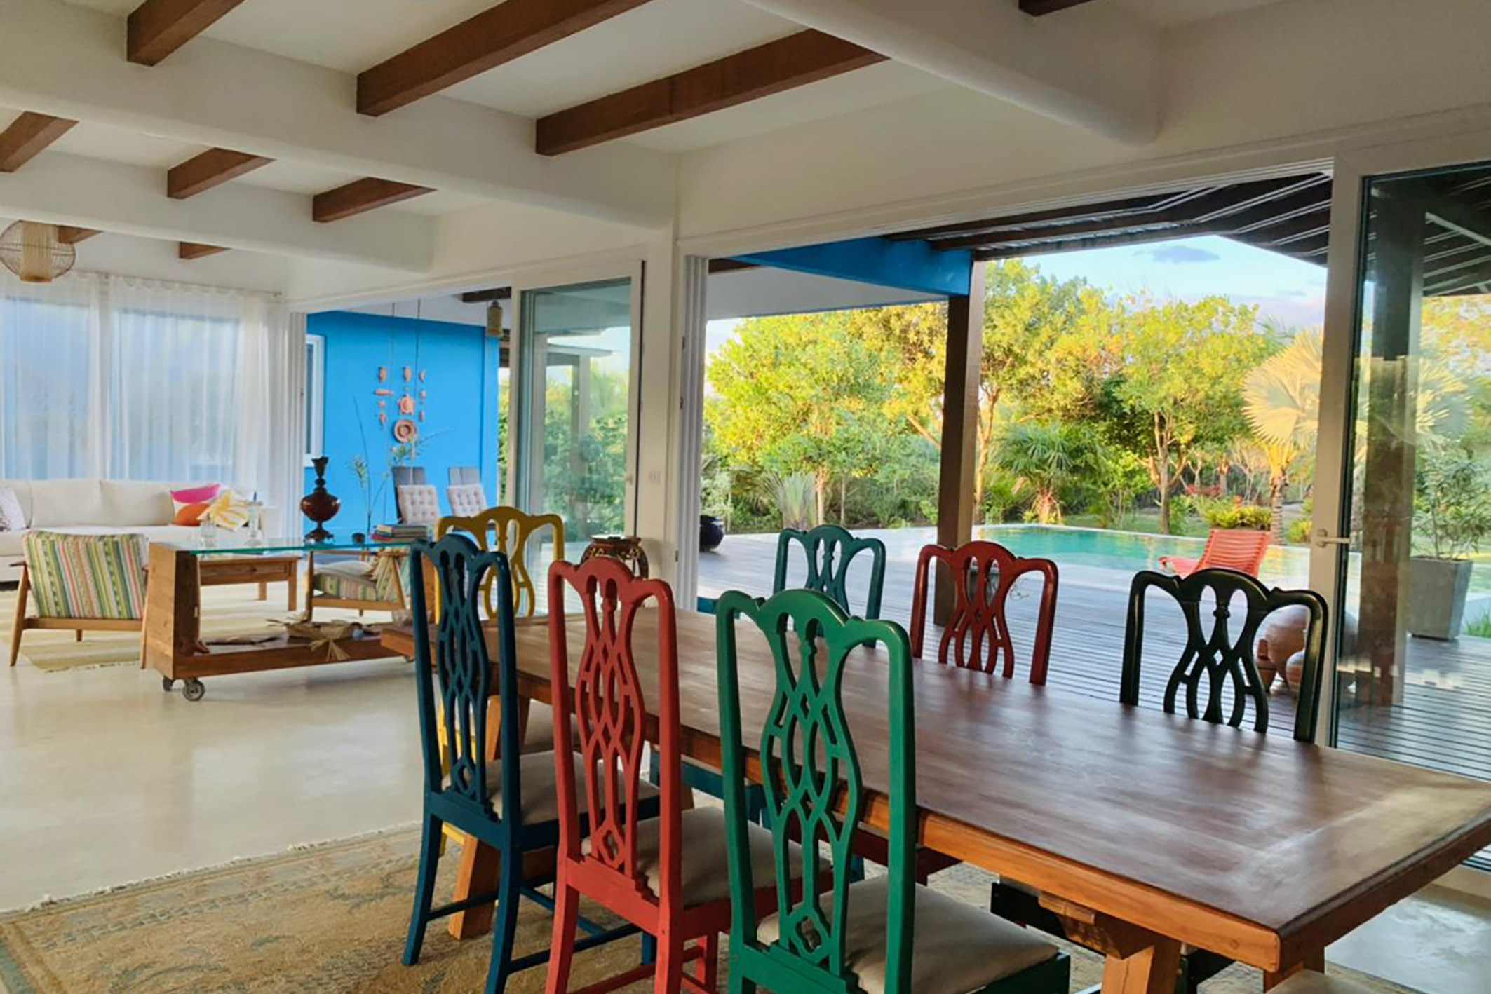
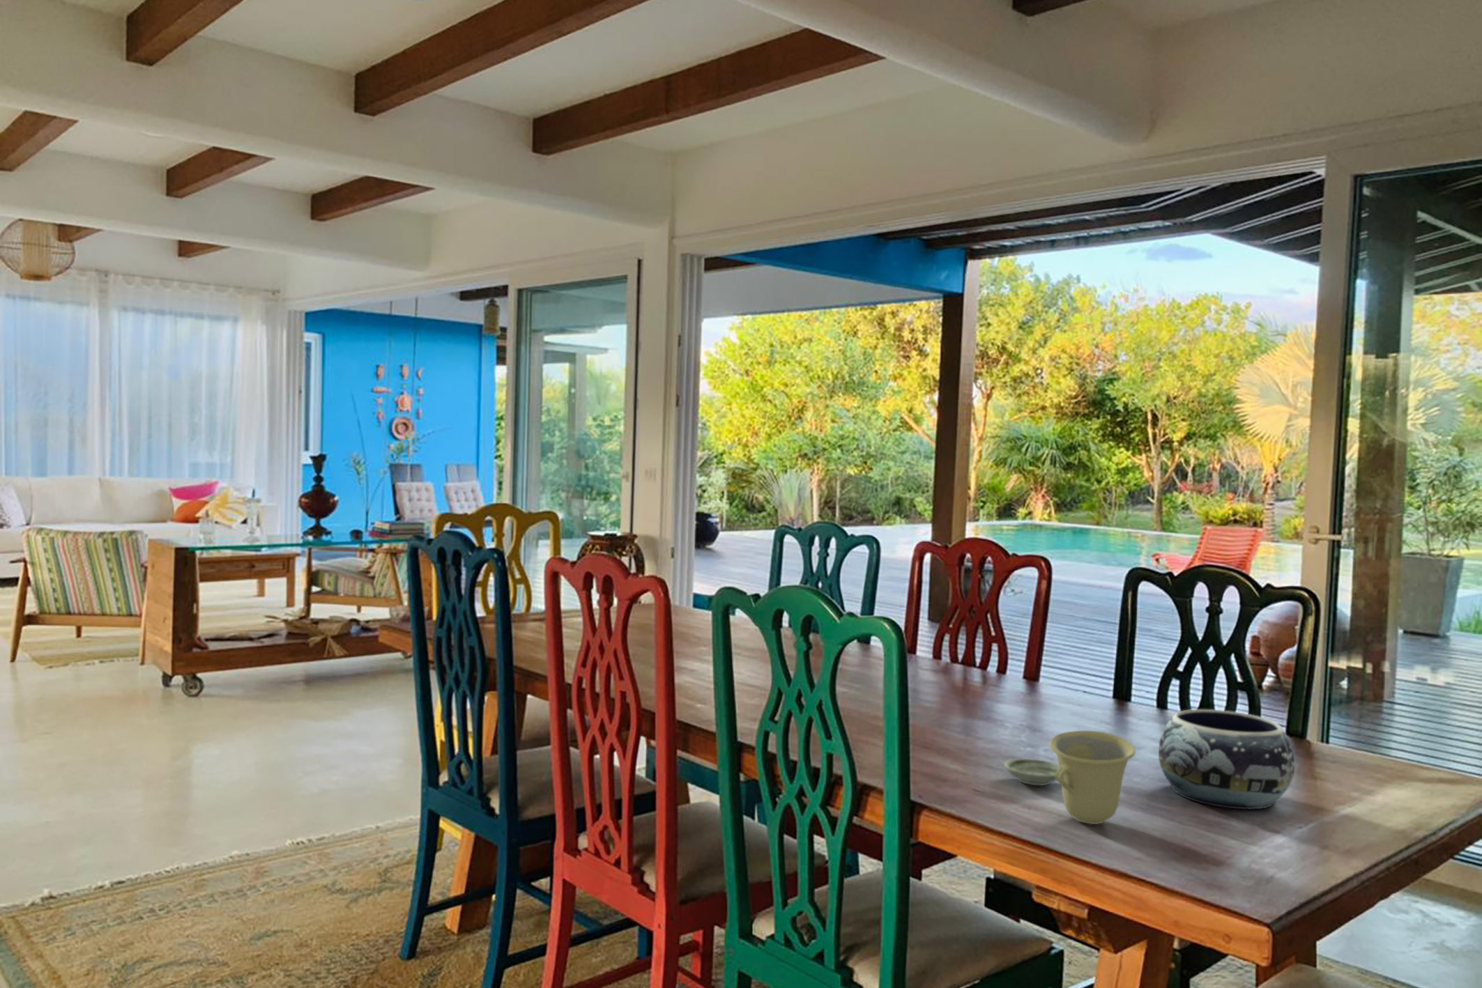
+ saucer [1003,758,1059,786]
+ decorative bowl [1158,709,1296,809]
+ cup [1049,730,1136,825]
